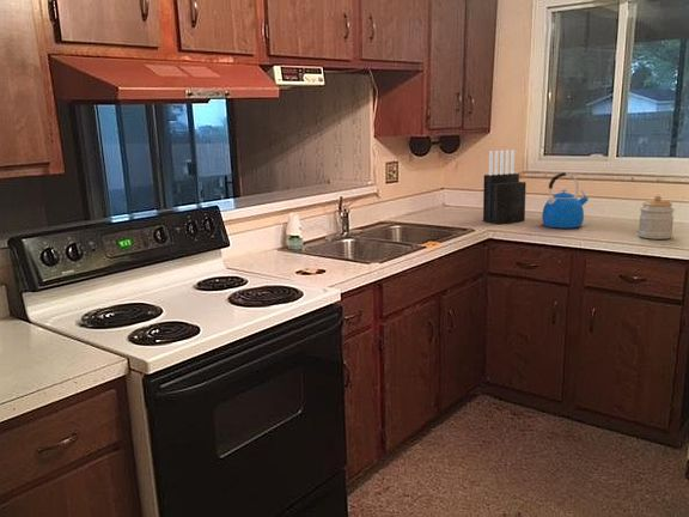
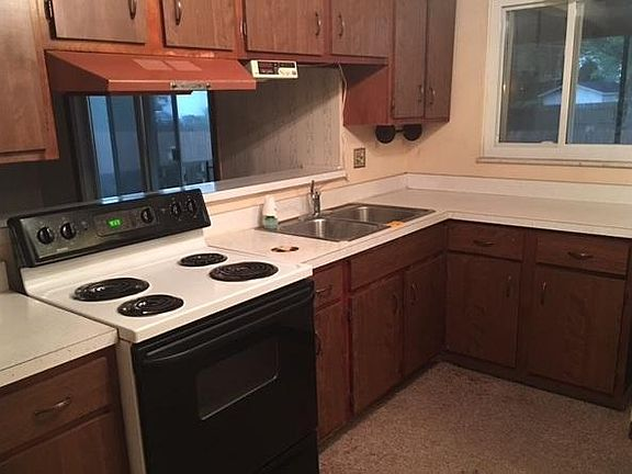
- kettle [541,171,590,230]
- jar [638,194,676,241]
- knife block [482,148,528,225]
